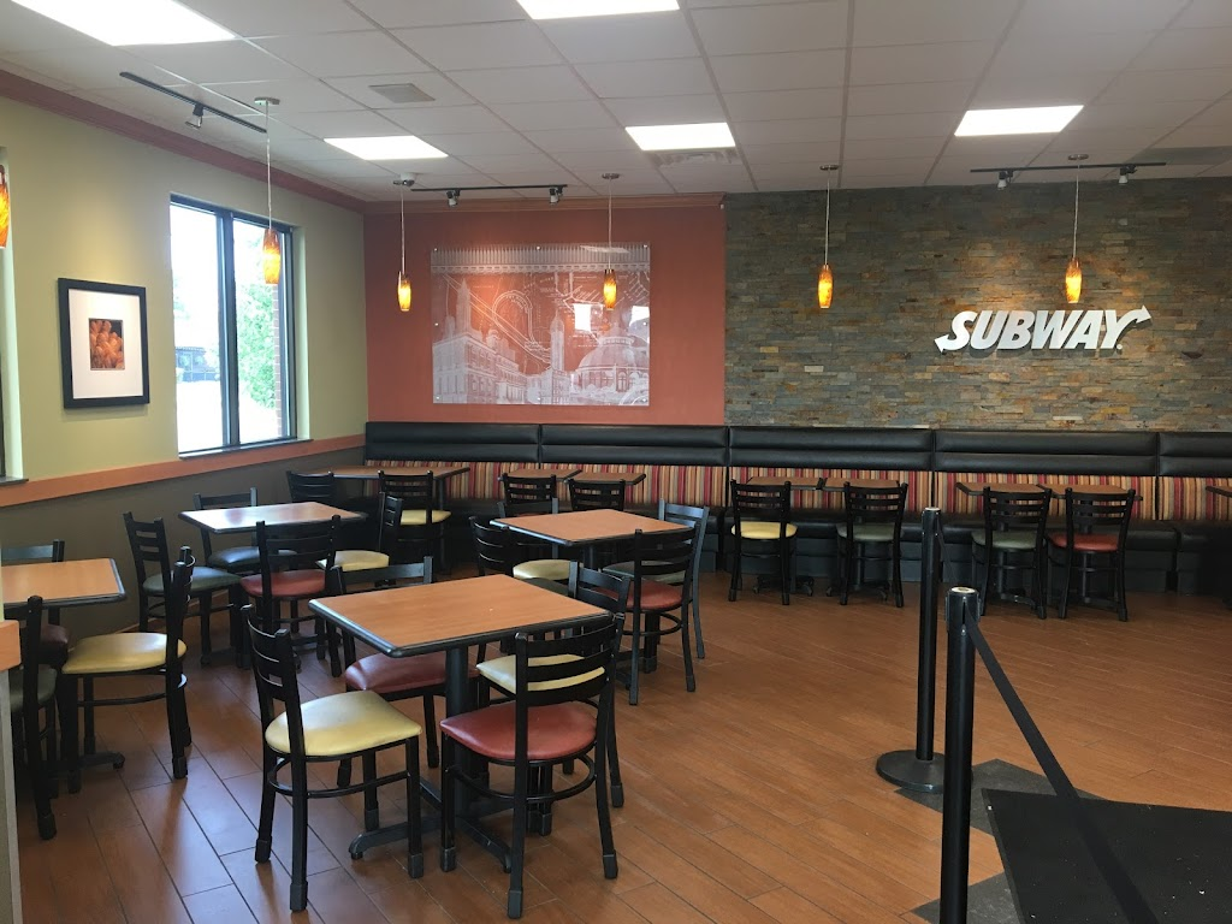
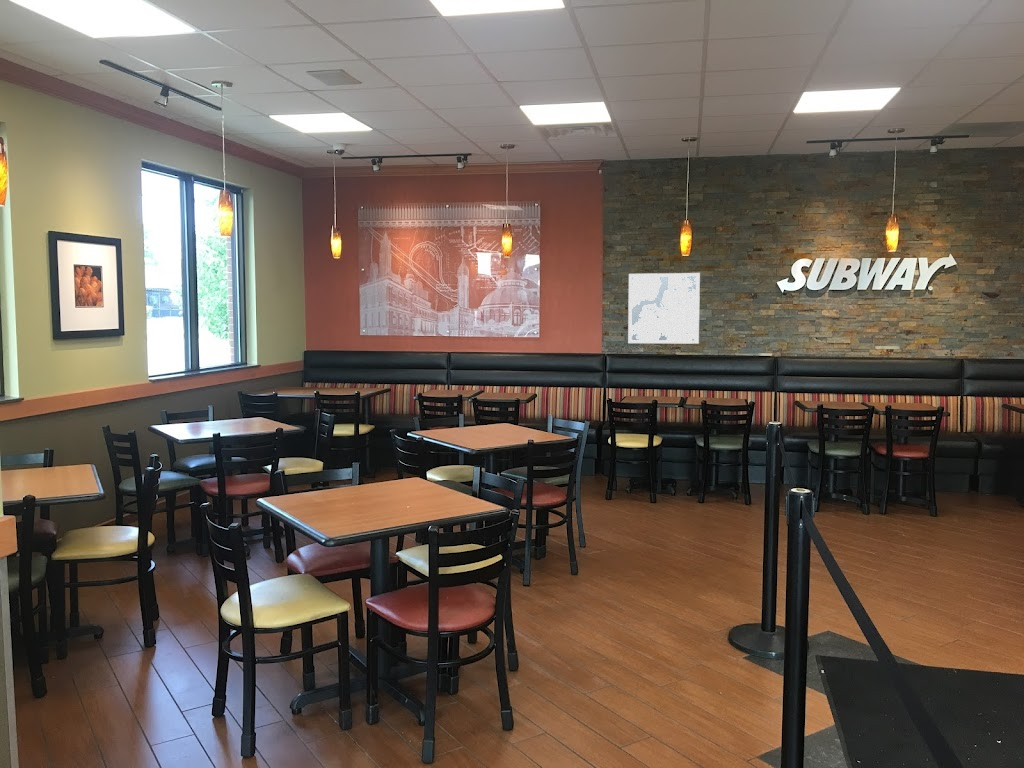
+ wall art [627,272,701,345]
